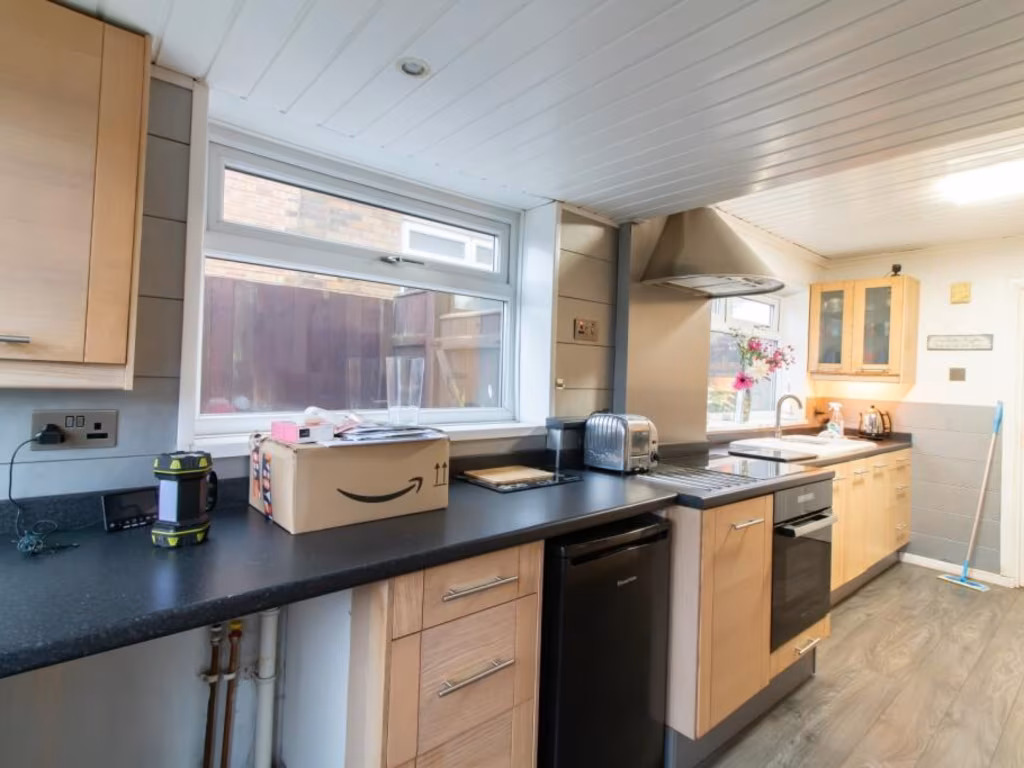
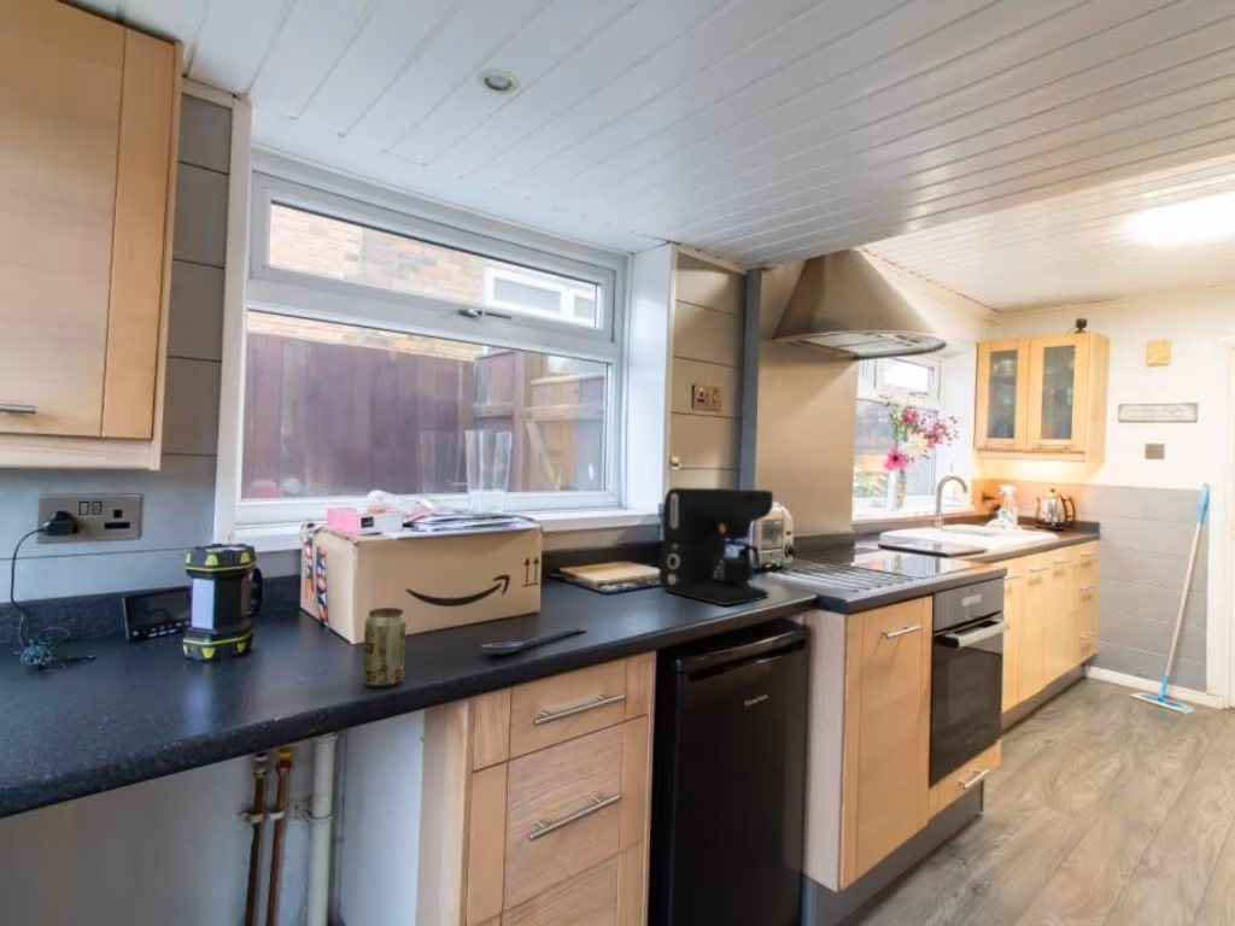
+ coffee maker [657,486,774,606]
+ beverage can [362,606,408,688]
+ spoon [480,627,589,655]
